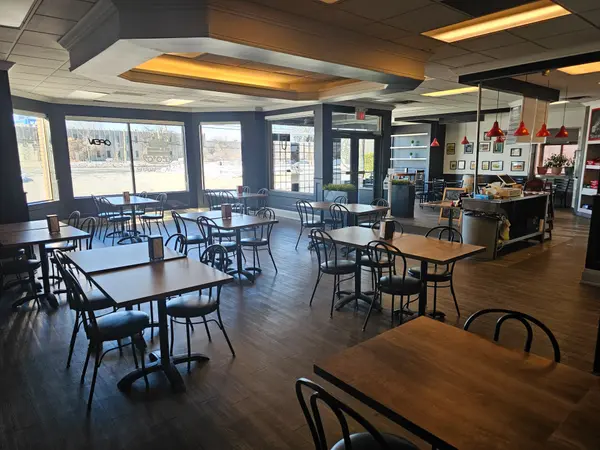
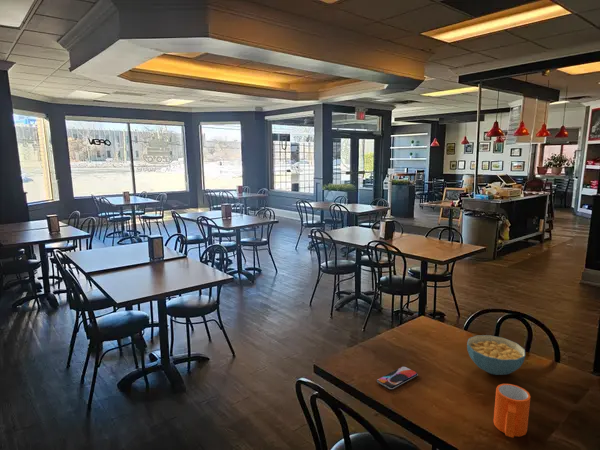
+ cereal bowl [466,334,526,376]
+ smartphone [376,366,419,390]
+ mug [493,383,532,439]
